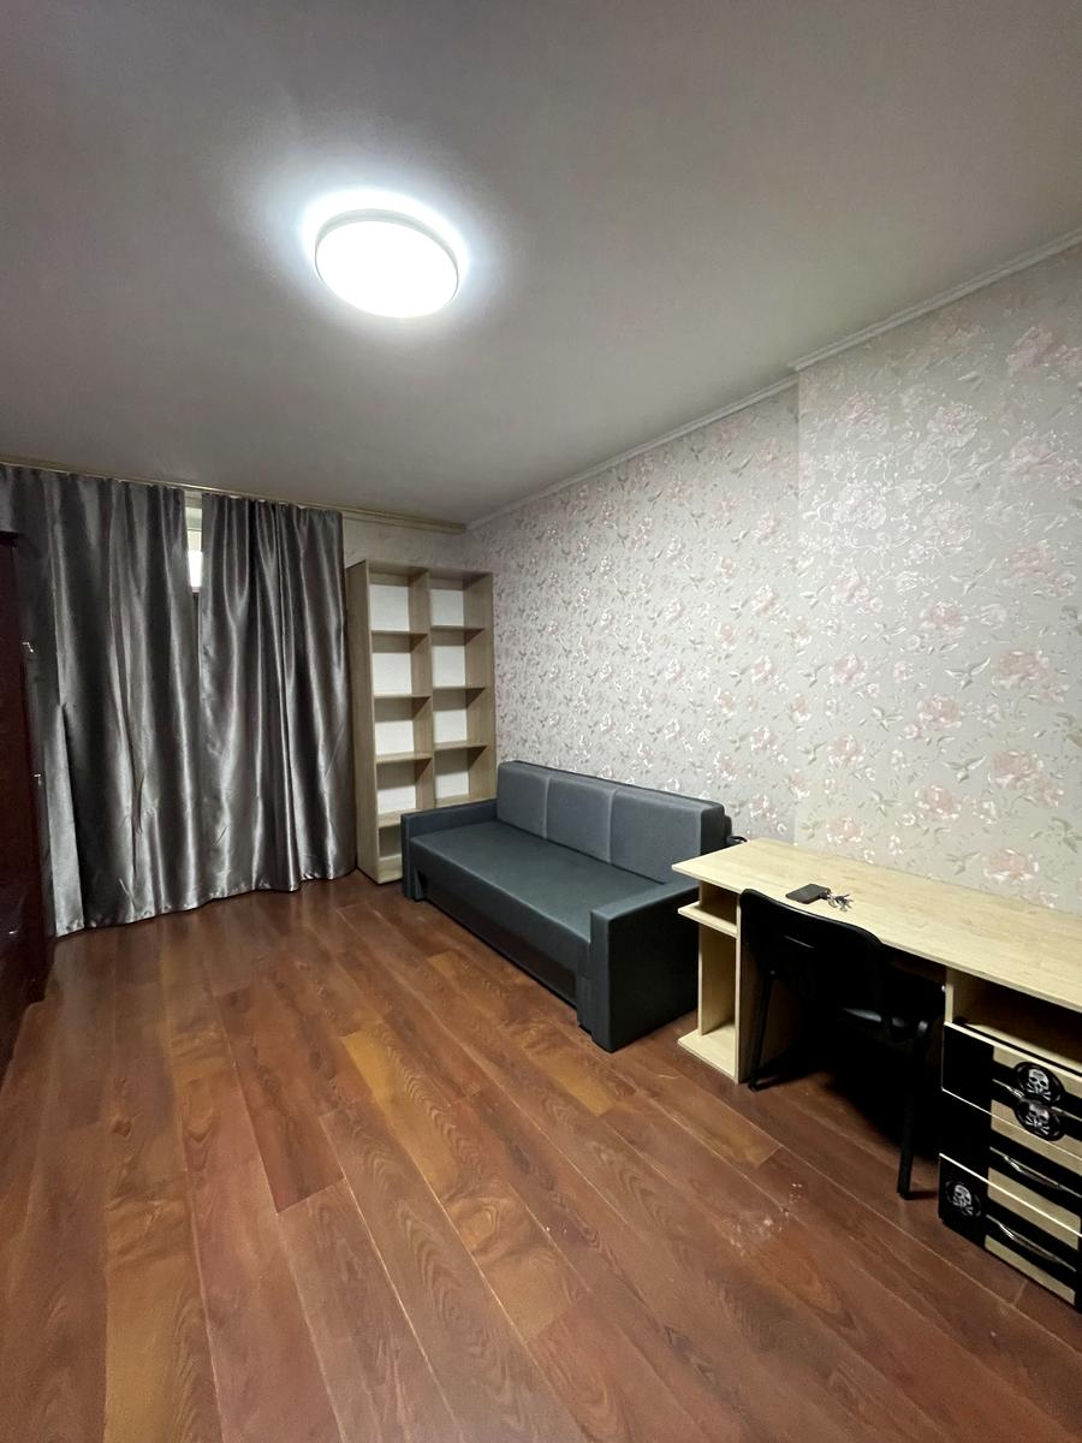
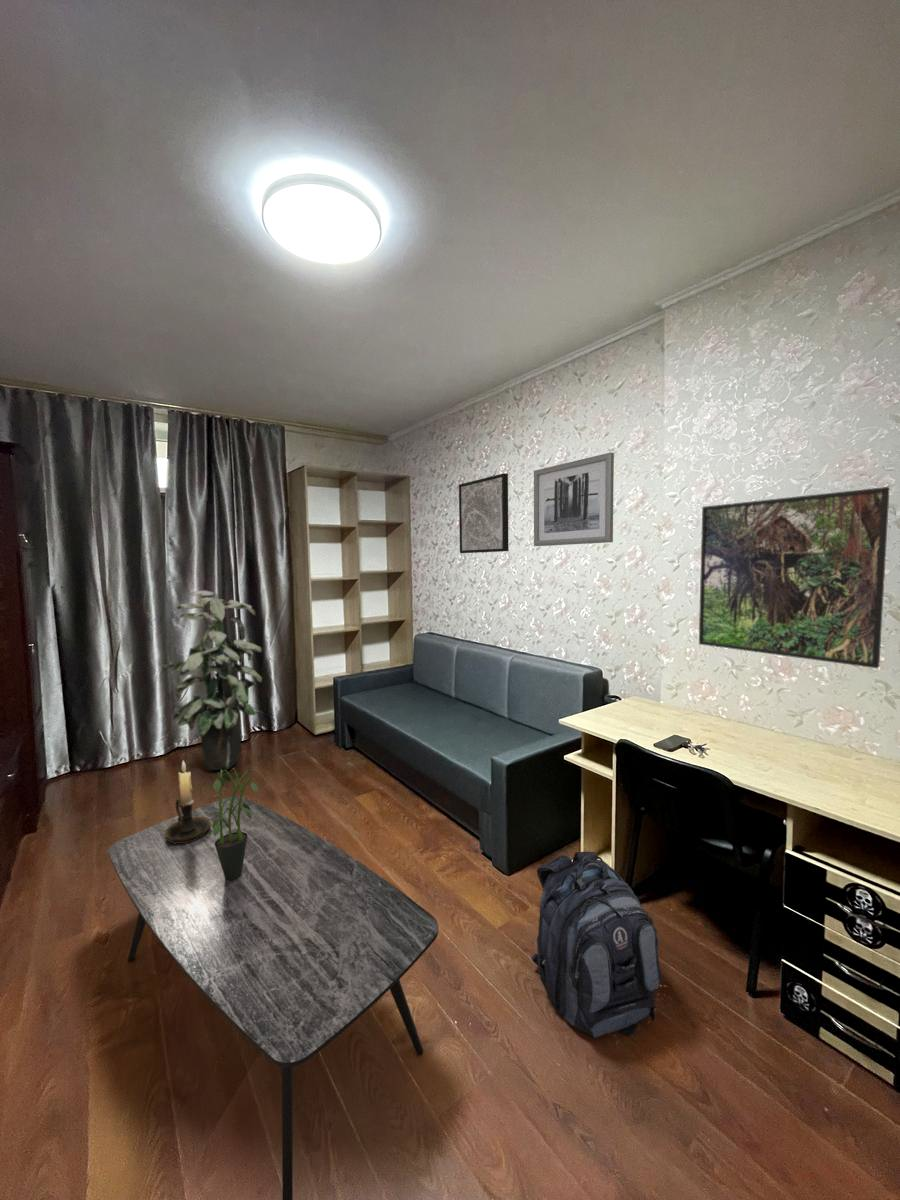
+ backpack [530,851,662,1039]
+ coffee table [107,795,439,1200]
+ candle holder [165,759,211,844]
+ wall art [533,451,615,547]
+ wall art [458,472,510,554]
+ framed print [698,486,891,669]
+ potted plant [212,767,259,881]
+ indoor plant [162,590,263,771]
